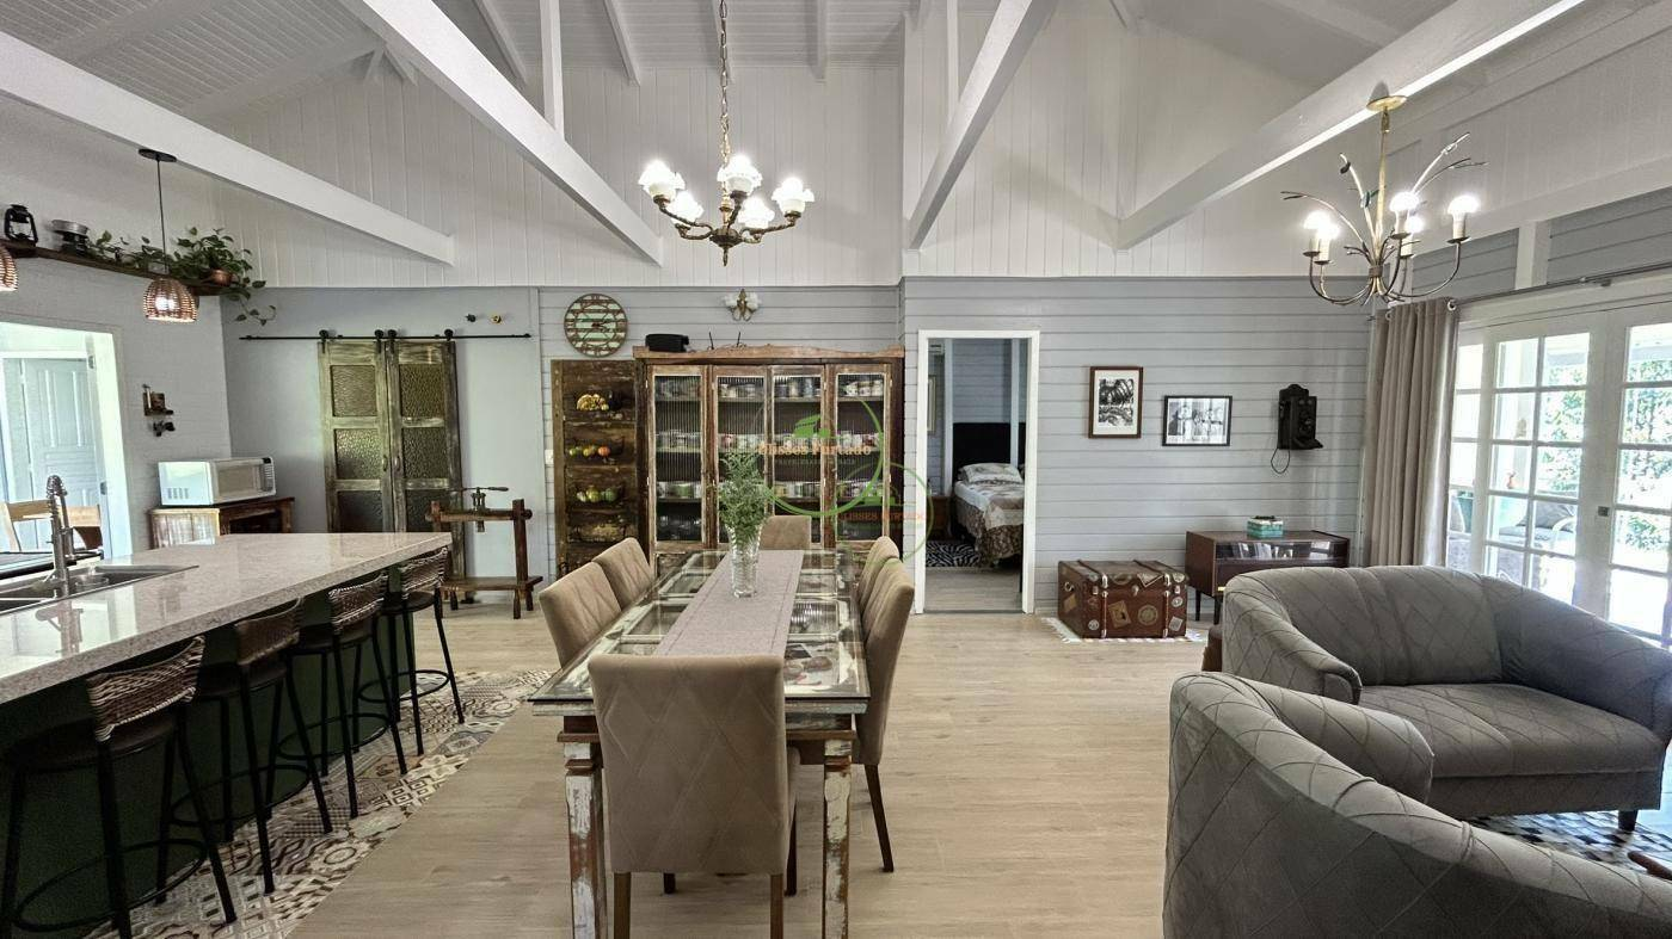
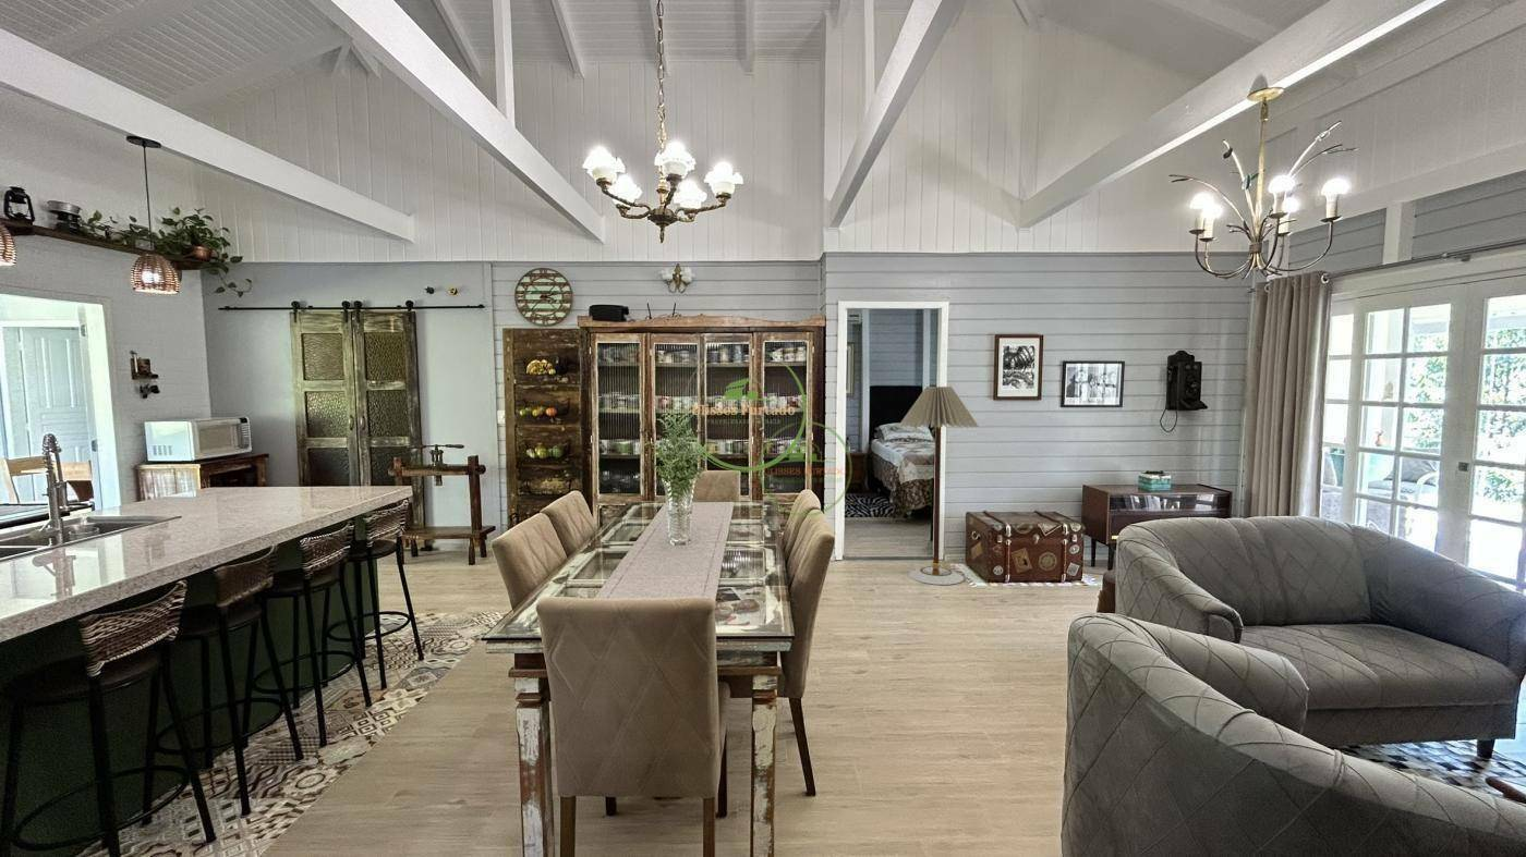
+ floor lamp [898,385,980,586]
